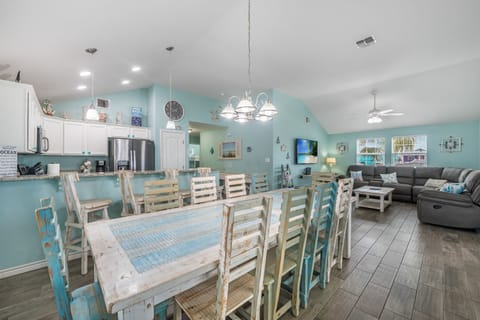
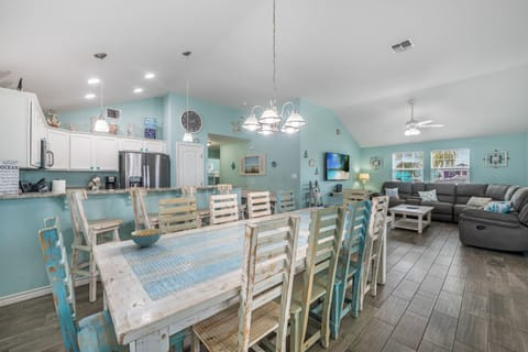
+ cereal bowl [130,228,163,248]
